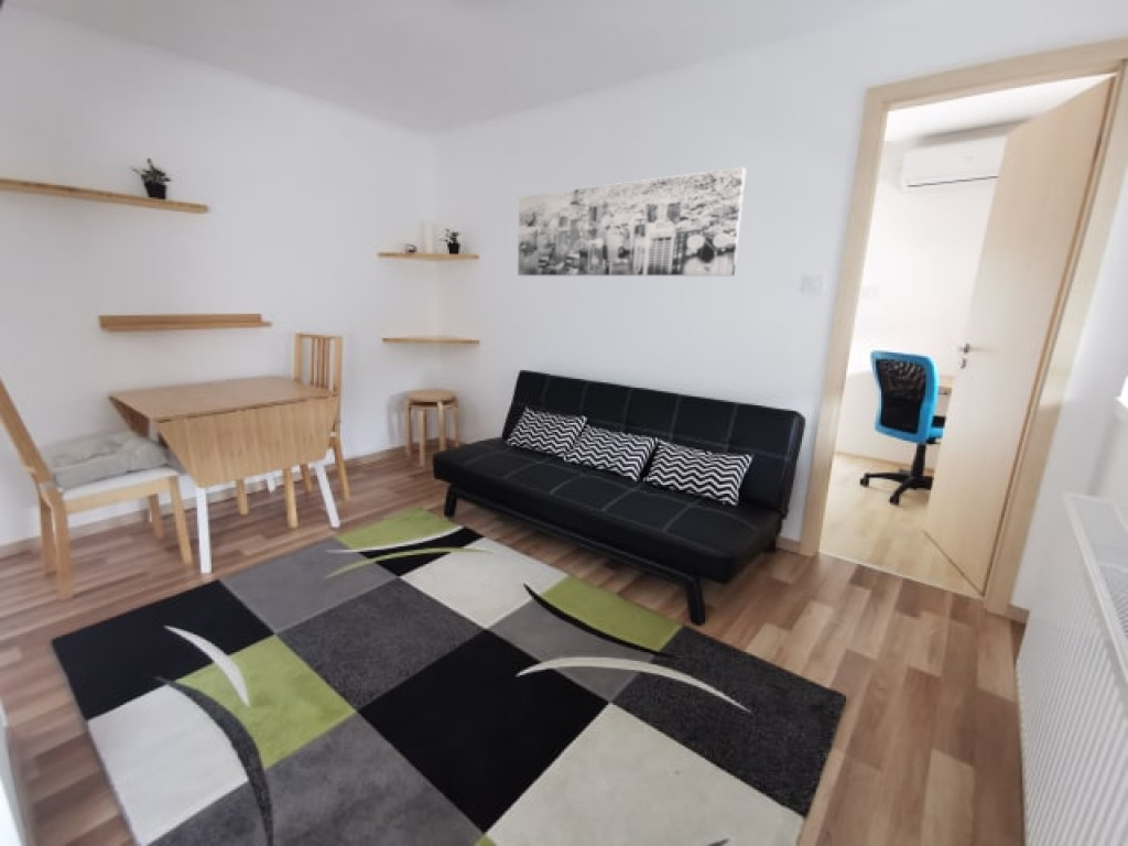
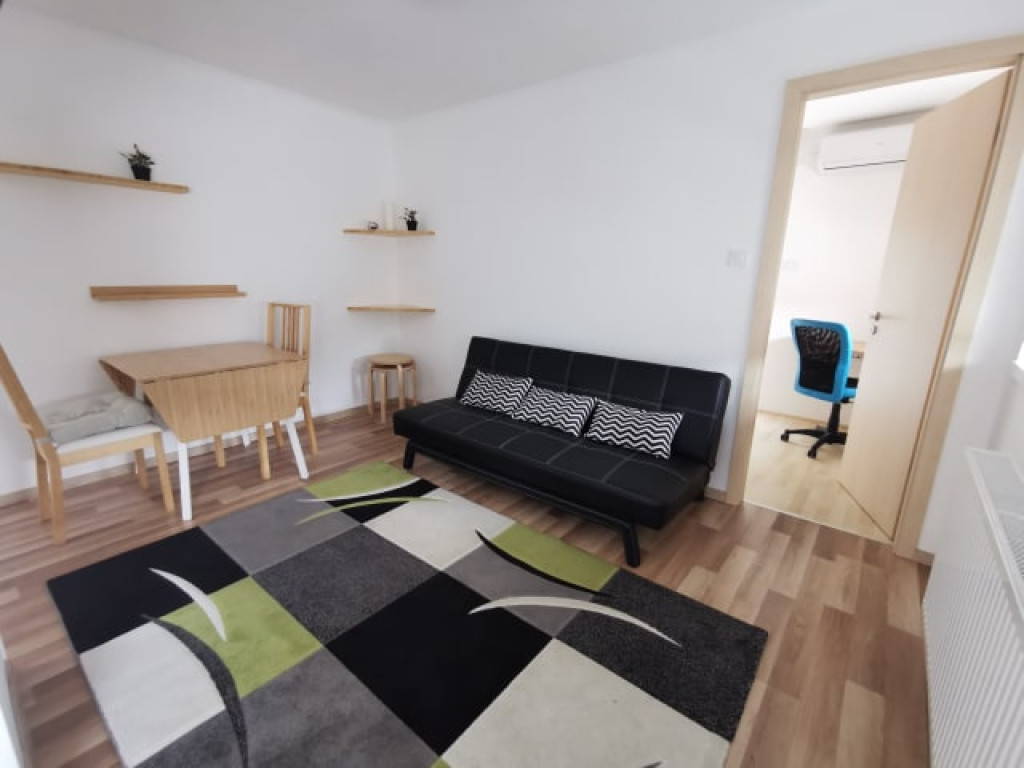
- wall art [517,166,748,276]
